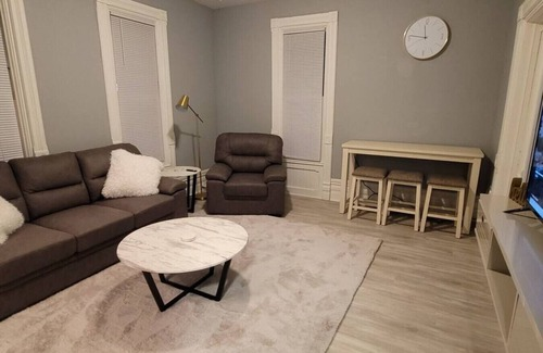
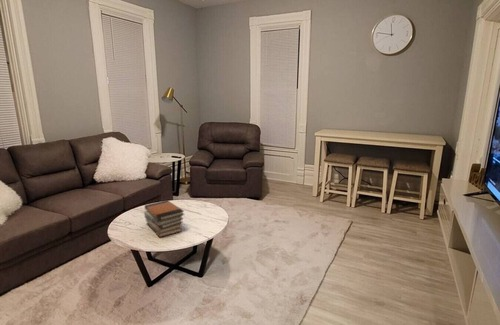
+ book stack [143,199,185,238]
